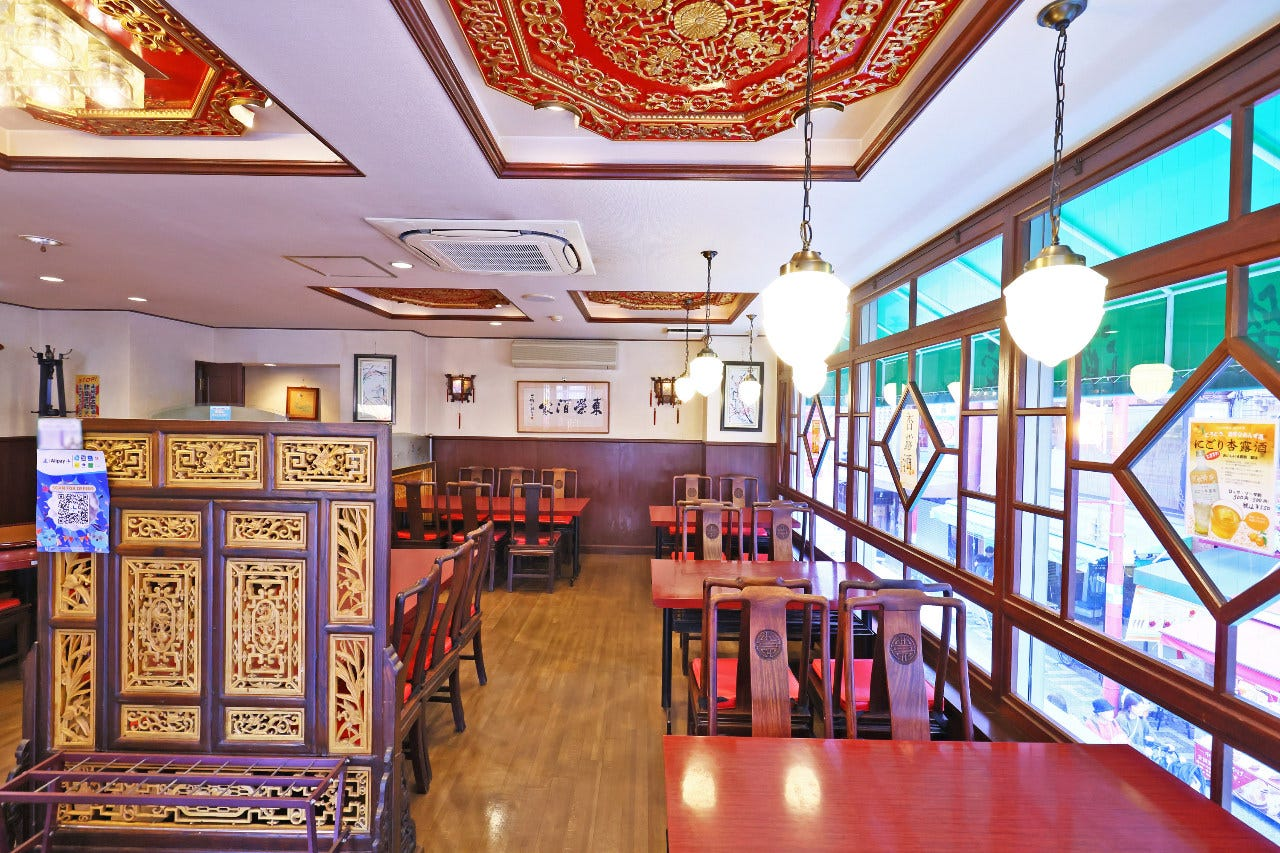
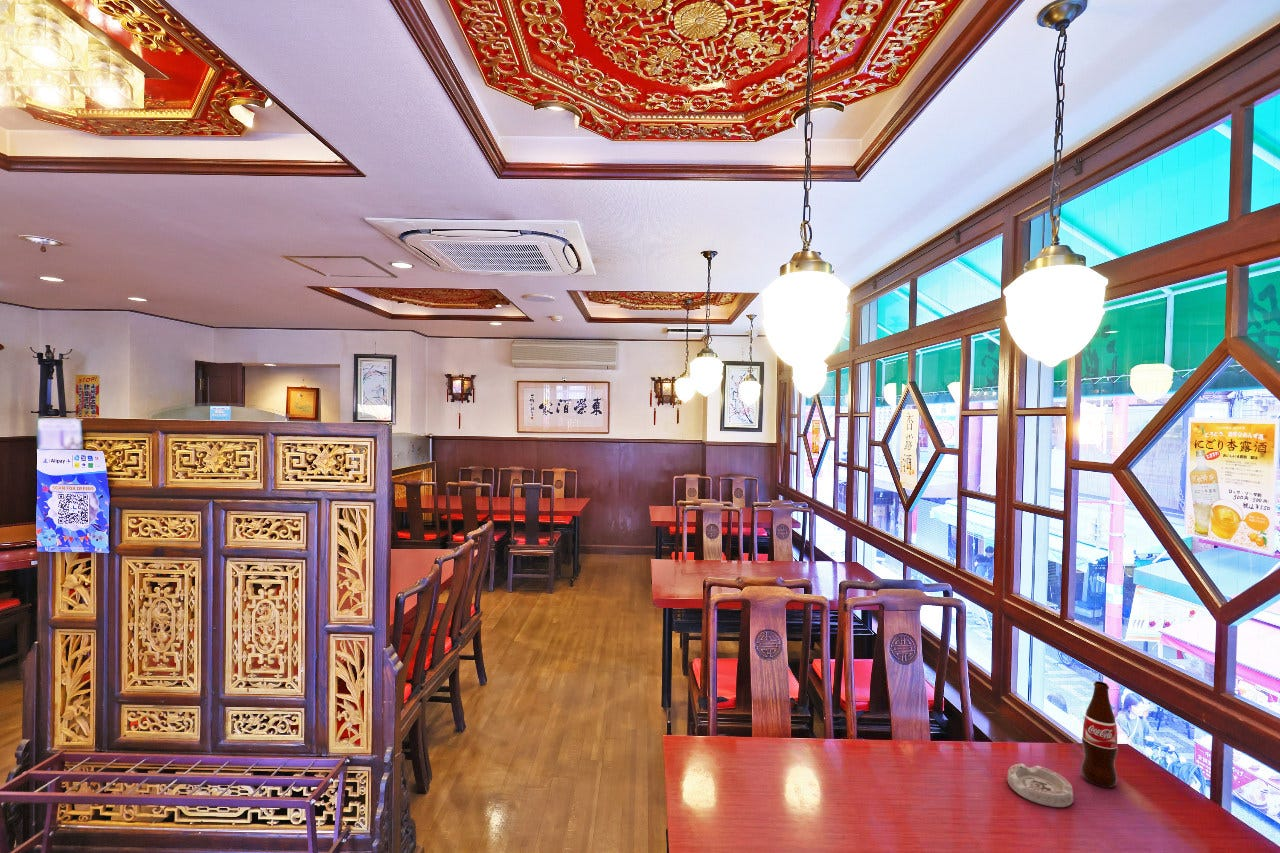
+ bottle [1080,680,1119,788]
+ ashtray [1006,763,1074,808]
